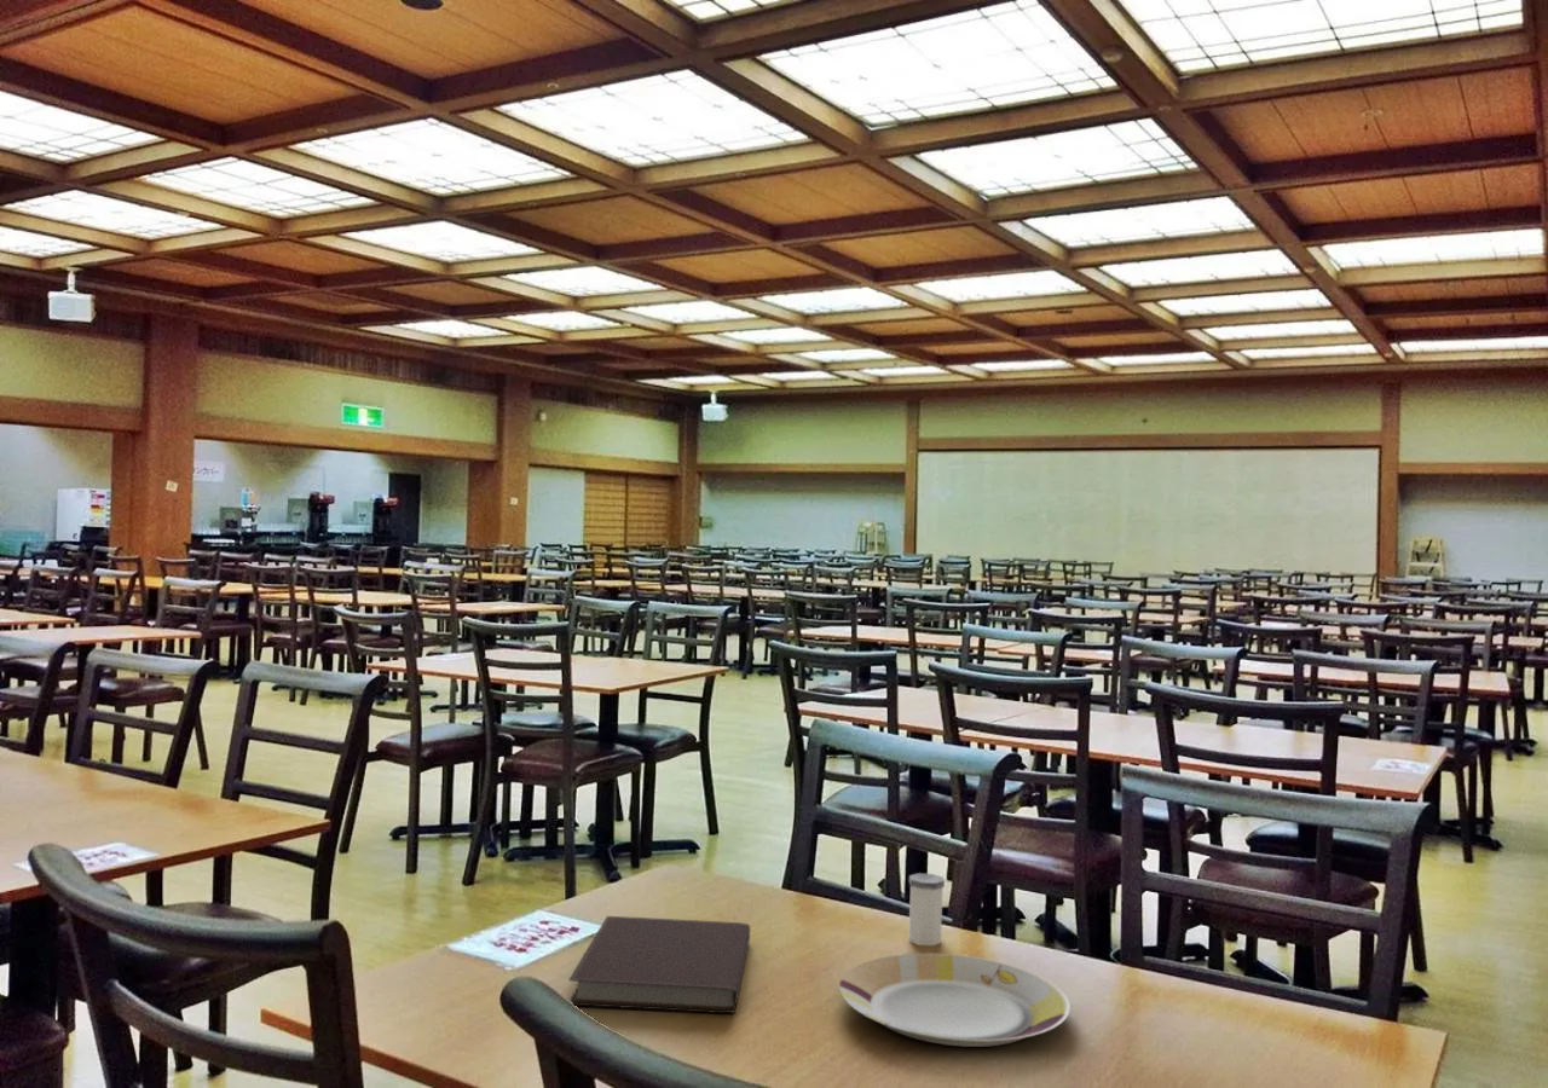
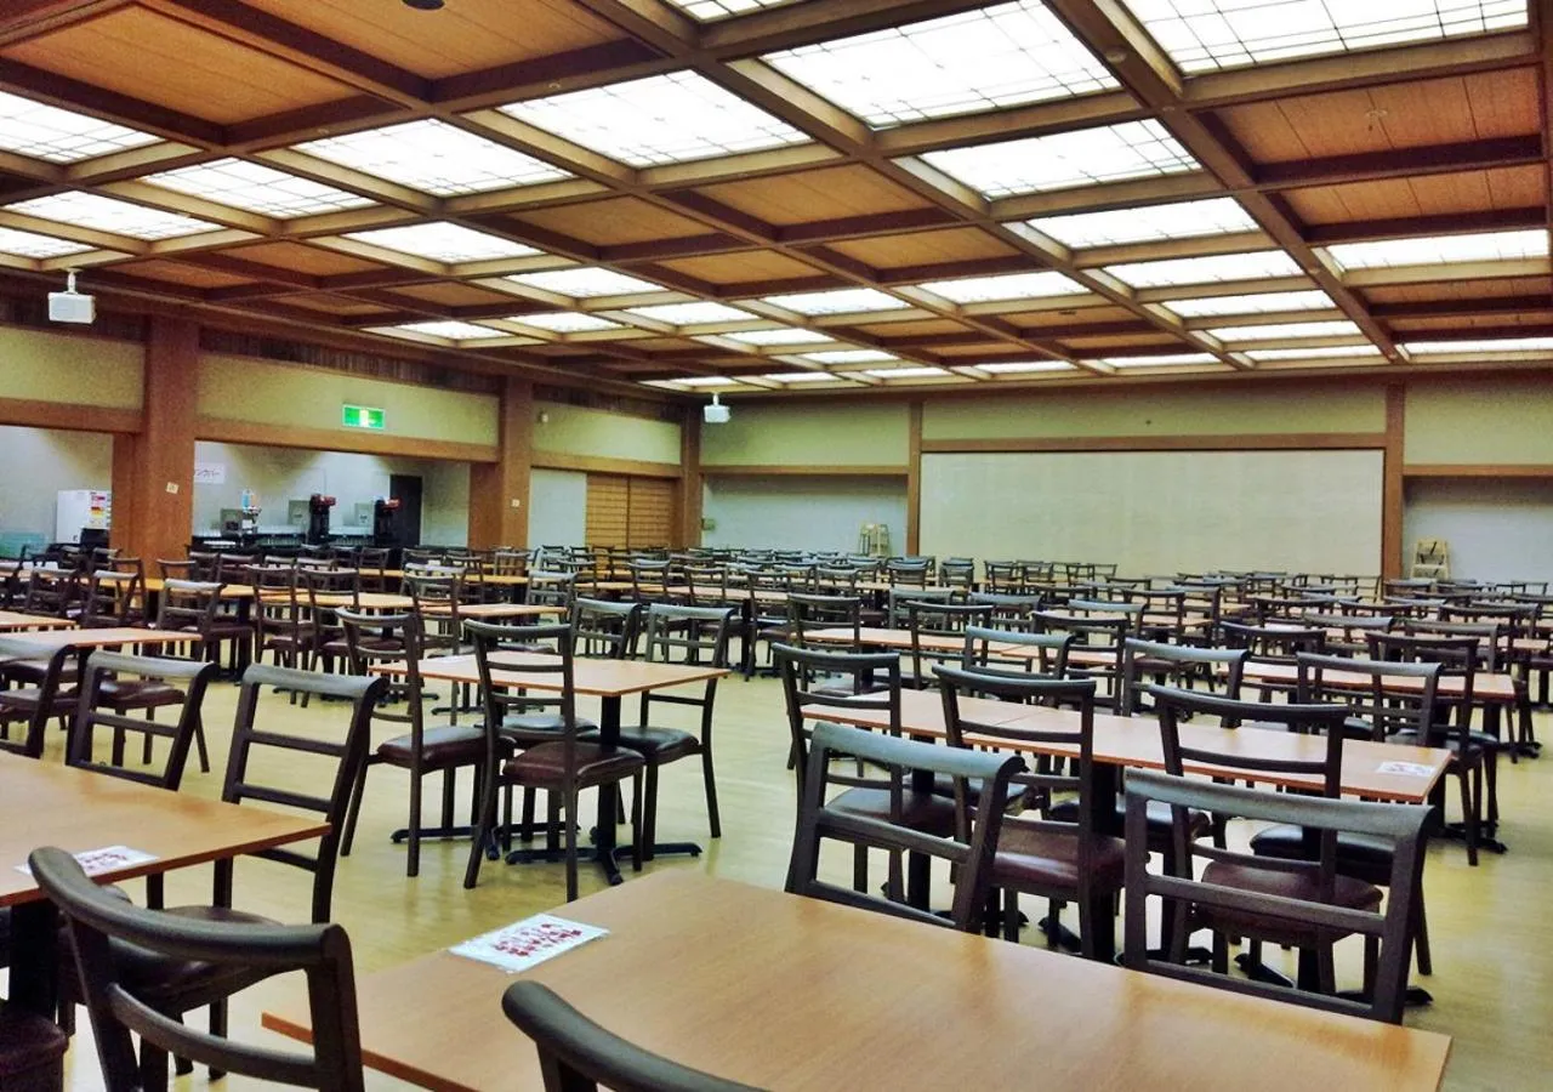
- plate [838,953,1072,1048]
- salt shaker [907,872,946,947]
- notebook [567,915,751,1014]
